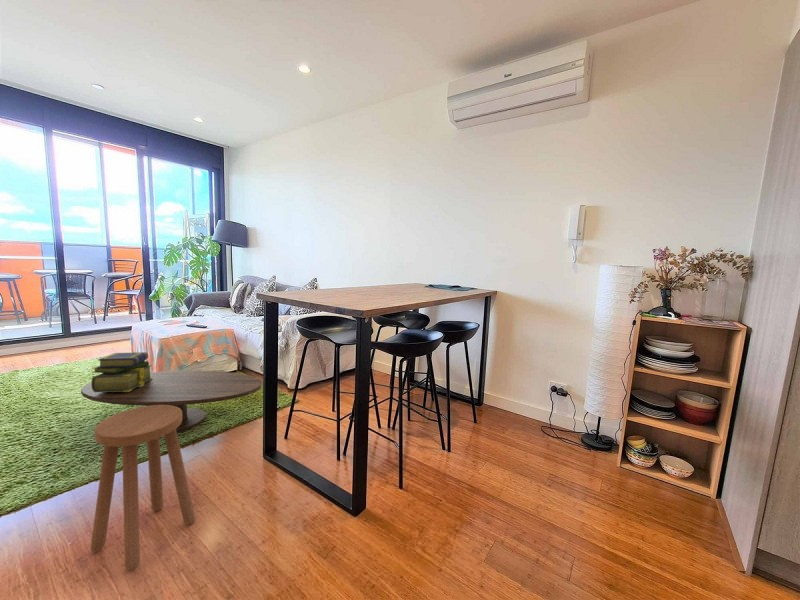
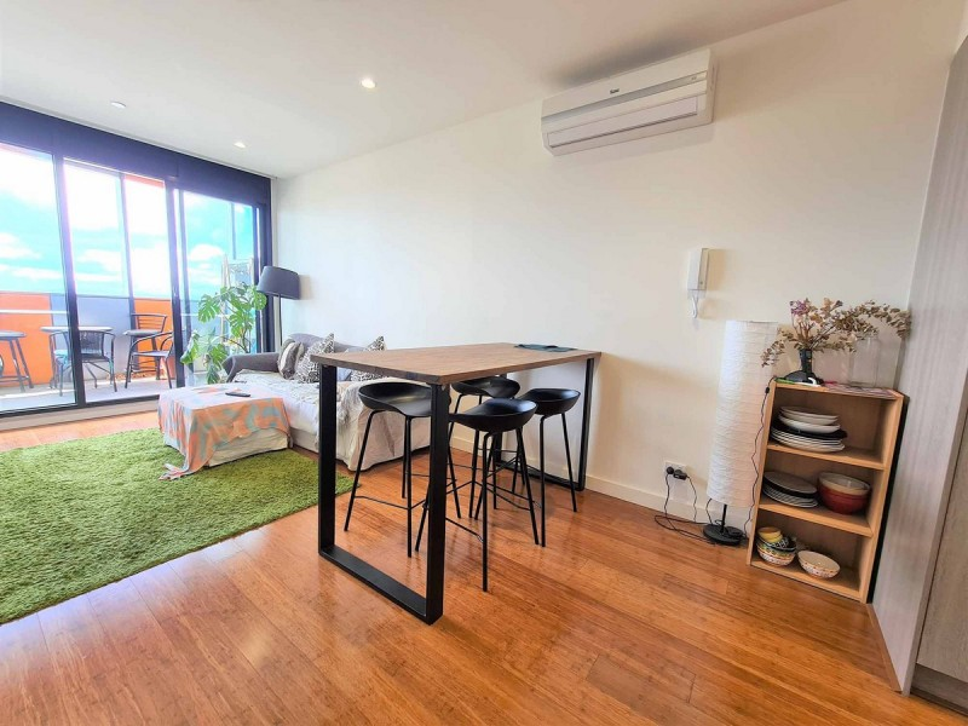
- stack of books [90,351,153,392]
- stool [89,405,196,571]
- coffee table [80,370,263,434]
